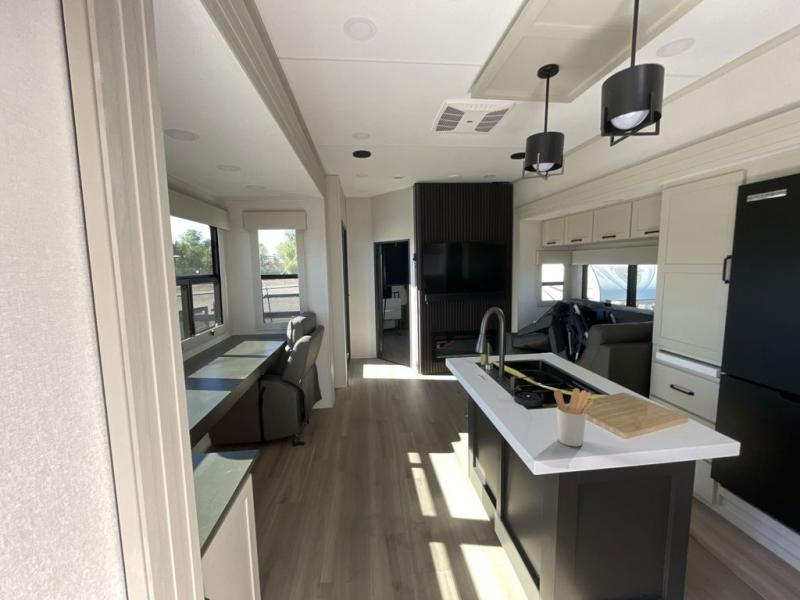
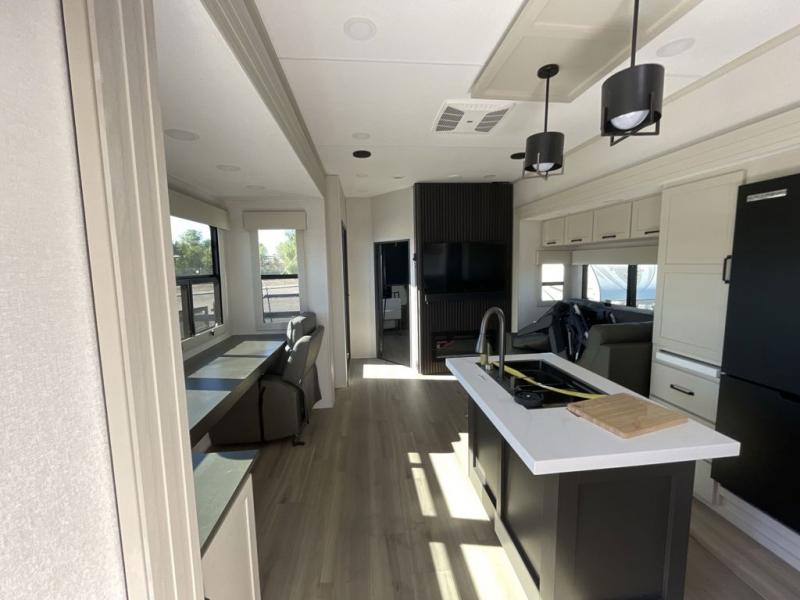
- utensil holder [553,387,594,448]
